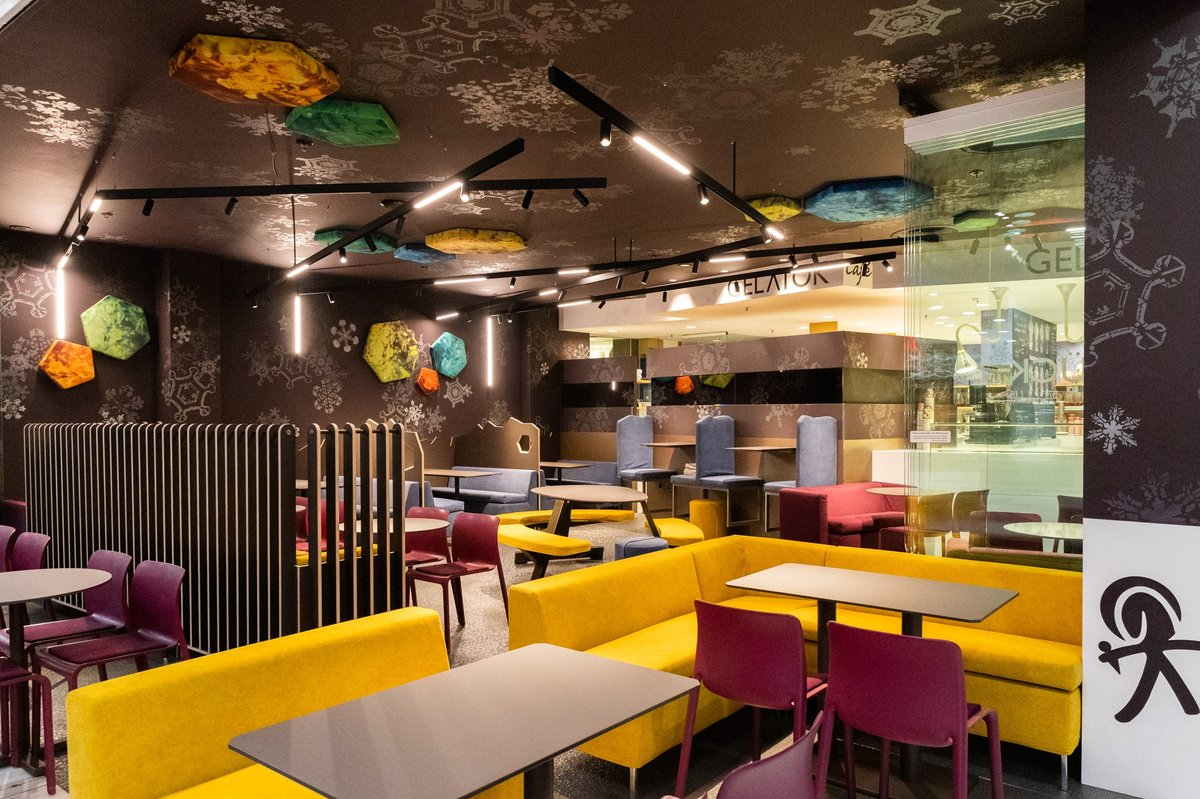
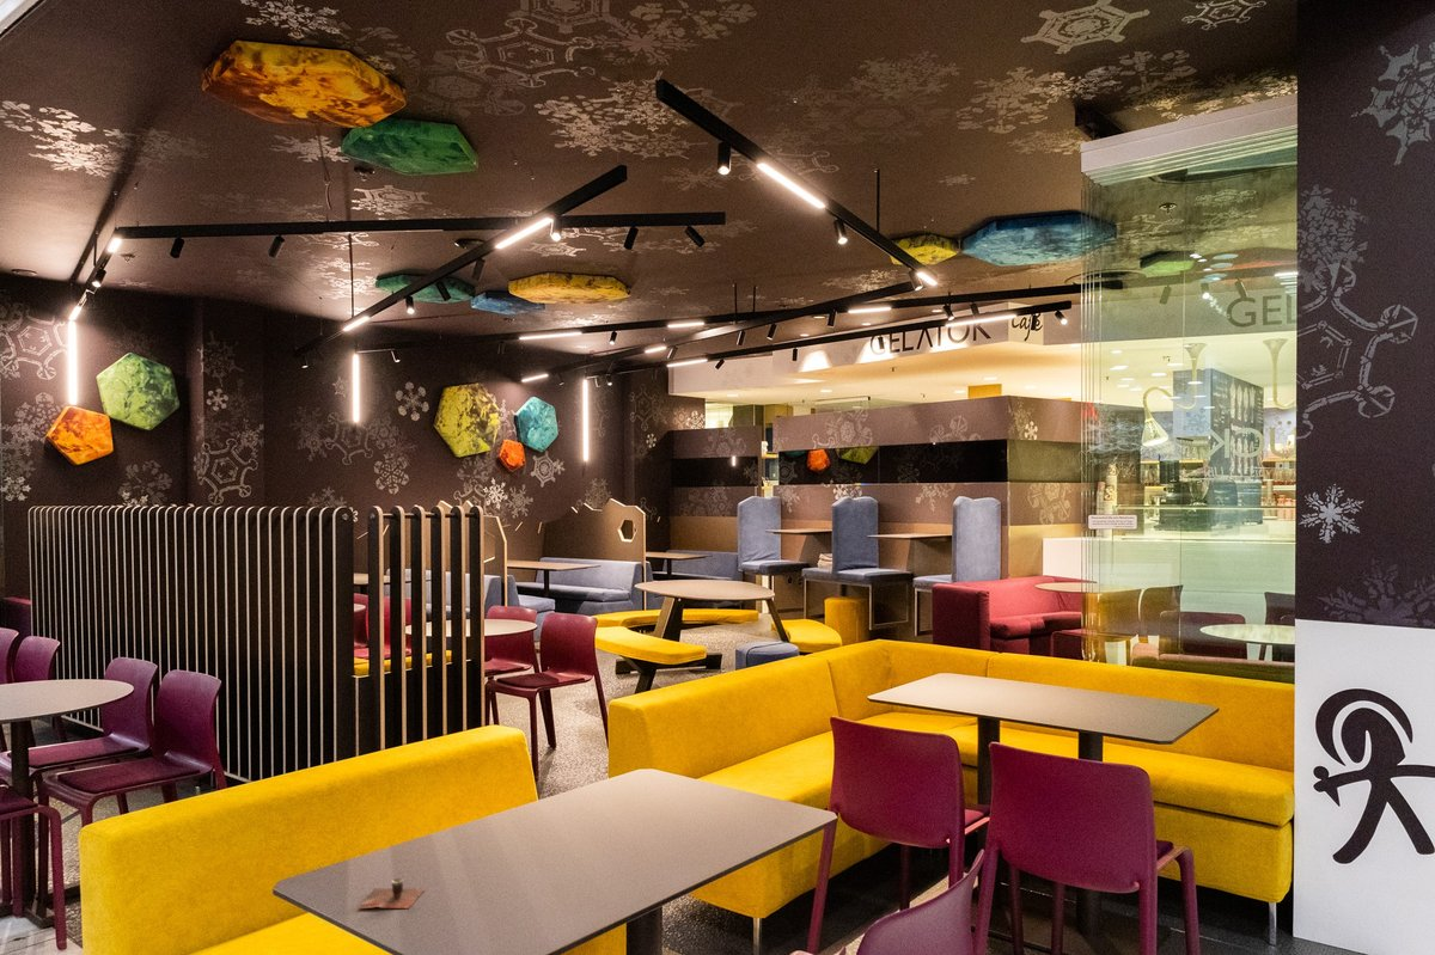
+ cup [358,877,426,910]
